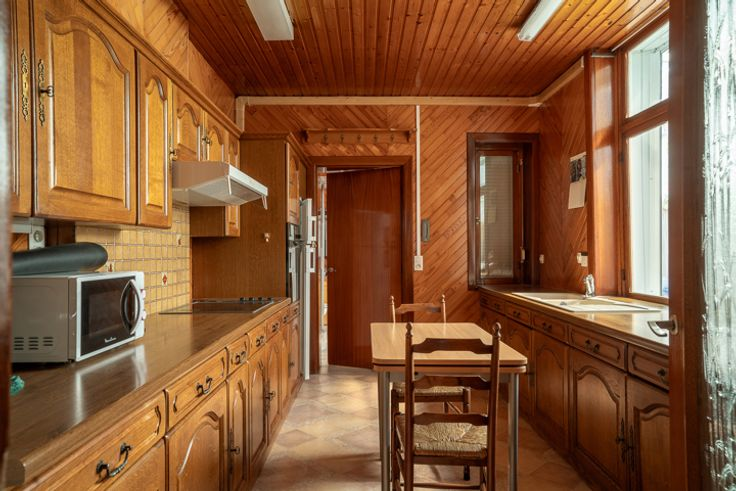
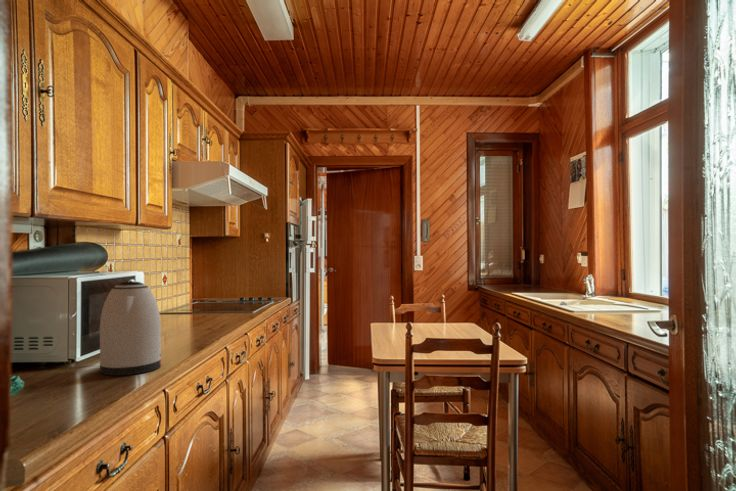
+ kettle [99,281,163,377]
